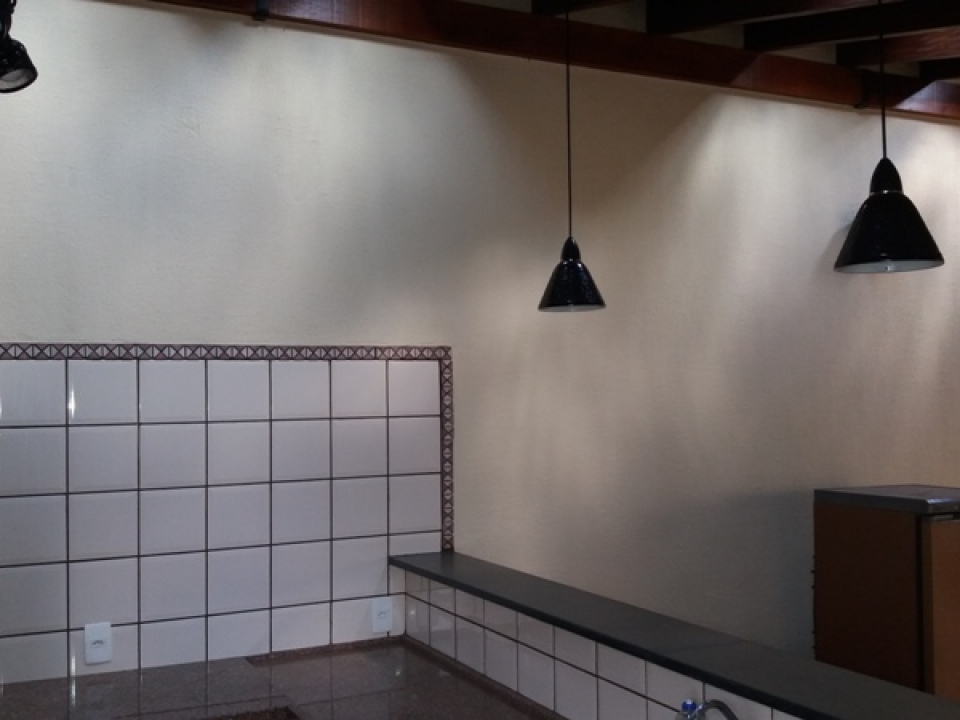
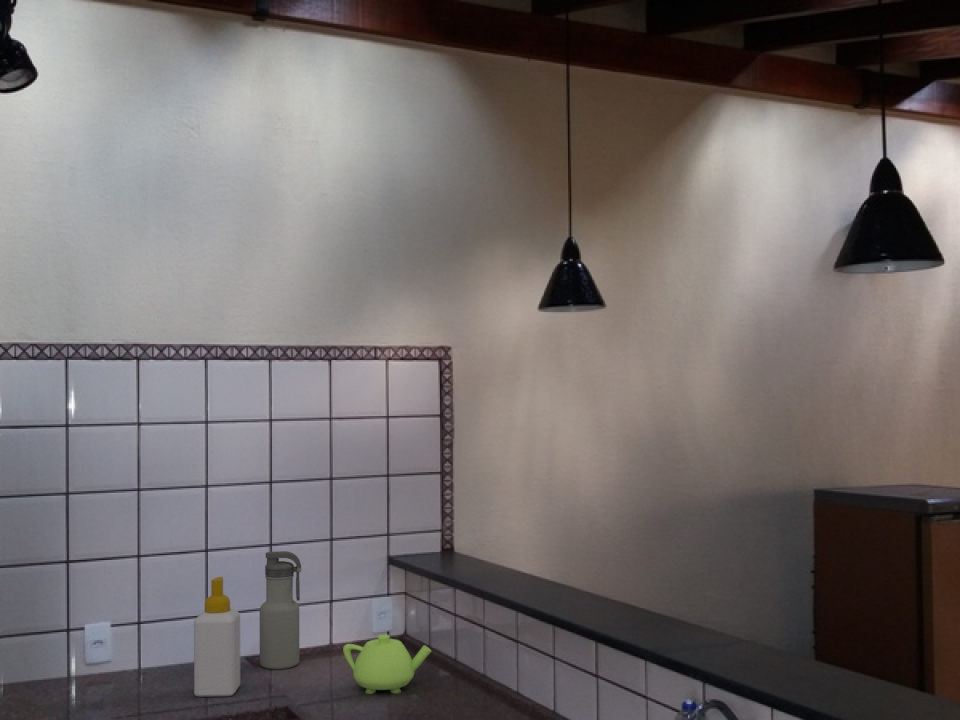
+ water bottle [259,550,302,671]
+ soap bottle [193,576,241,698]
+ teapot [342,633,432,695]
